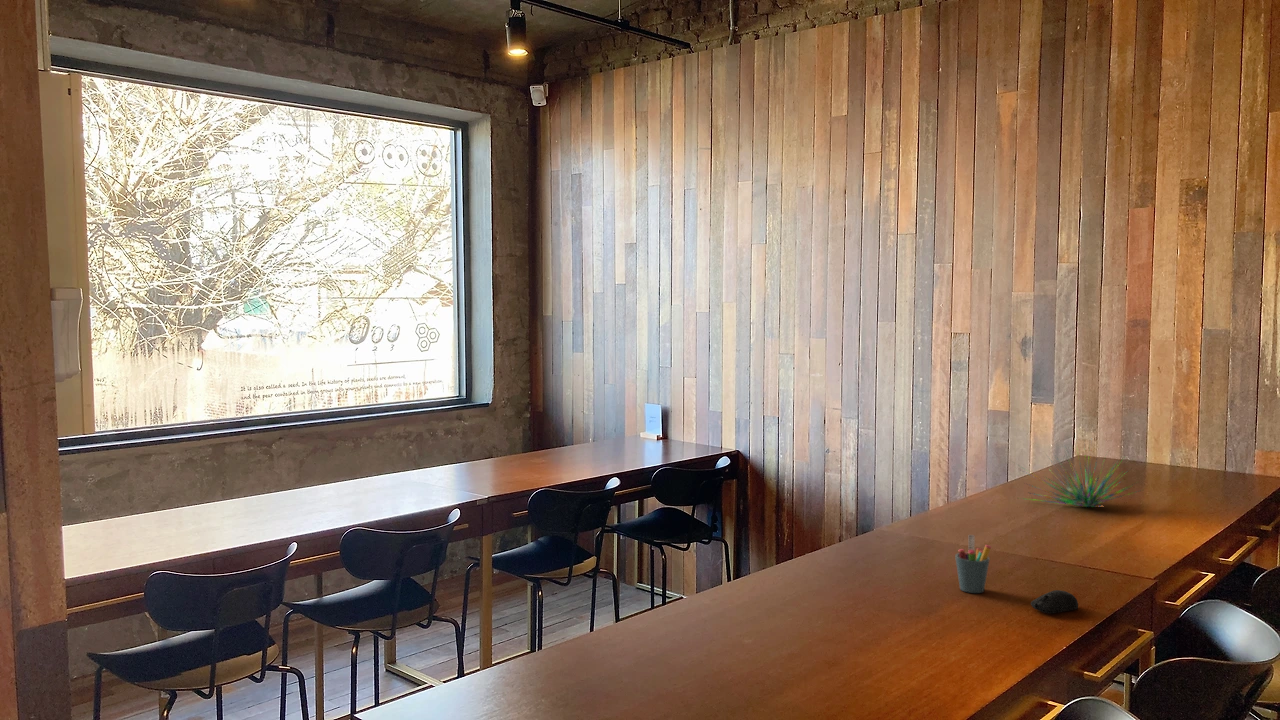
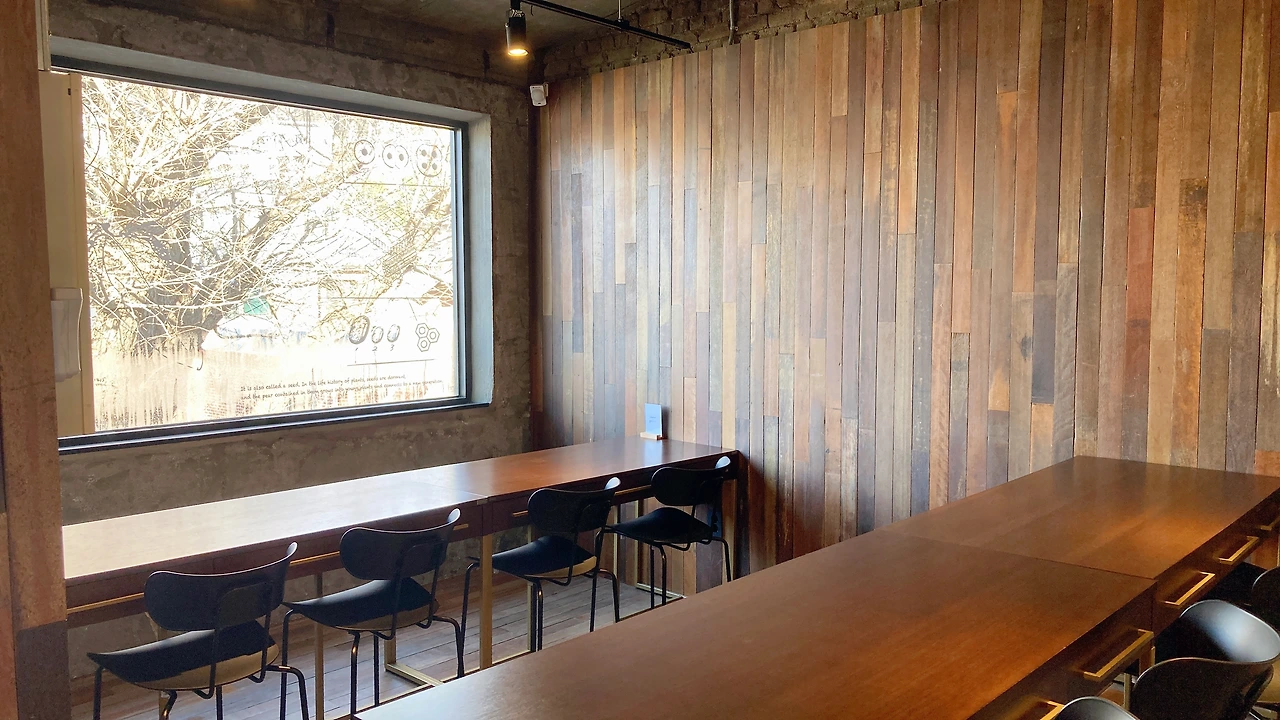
- pen holder [954,534,992,594]
- computer mouse [1030,589,1079,614]
- plant [1009,422,1143,509]
